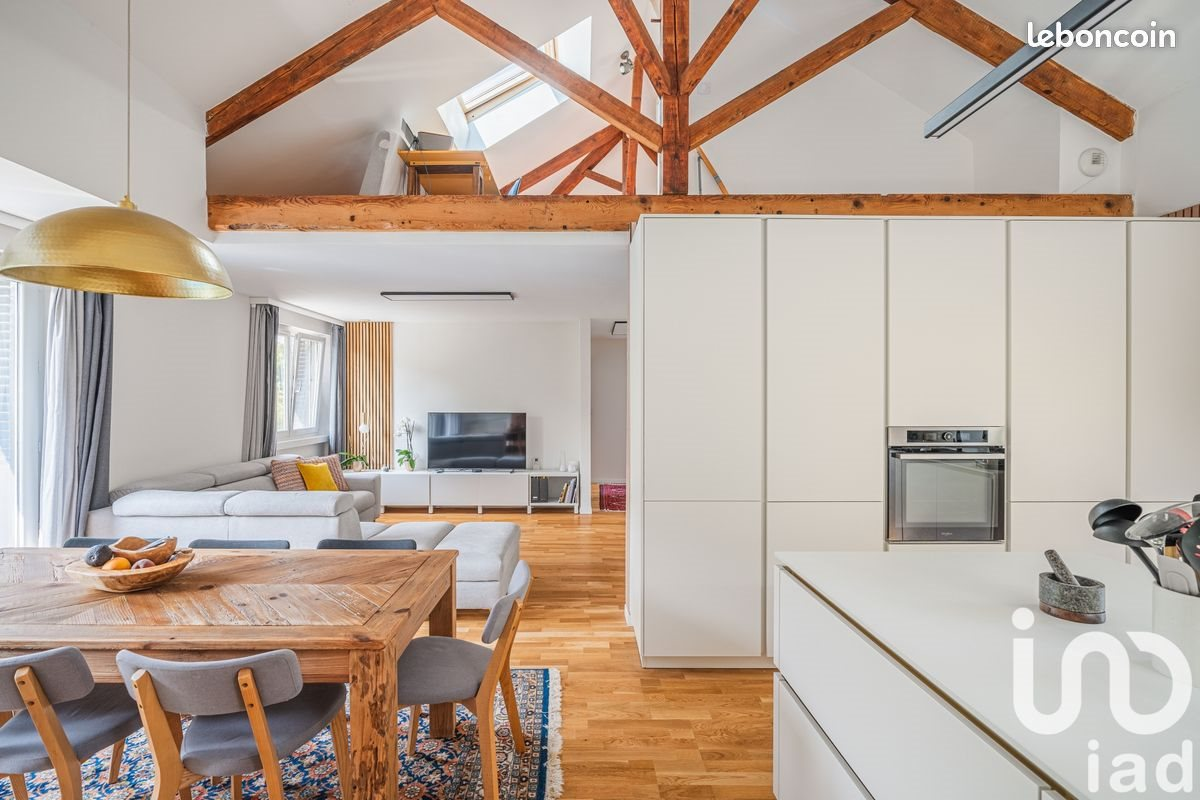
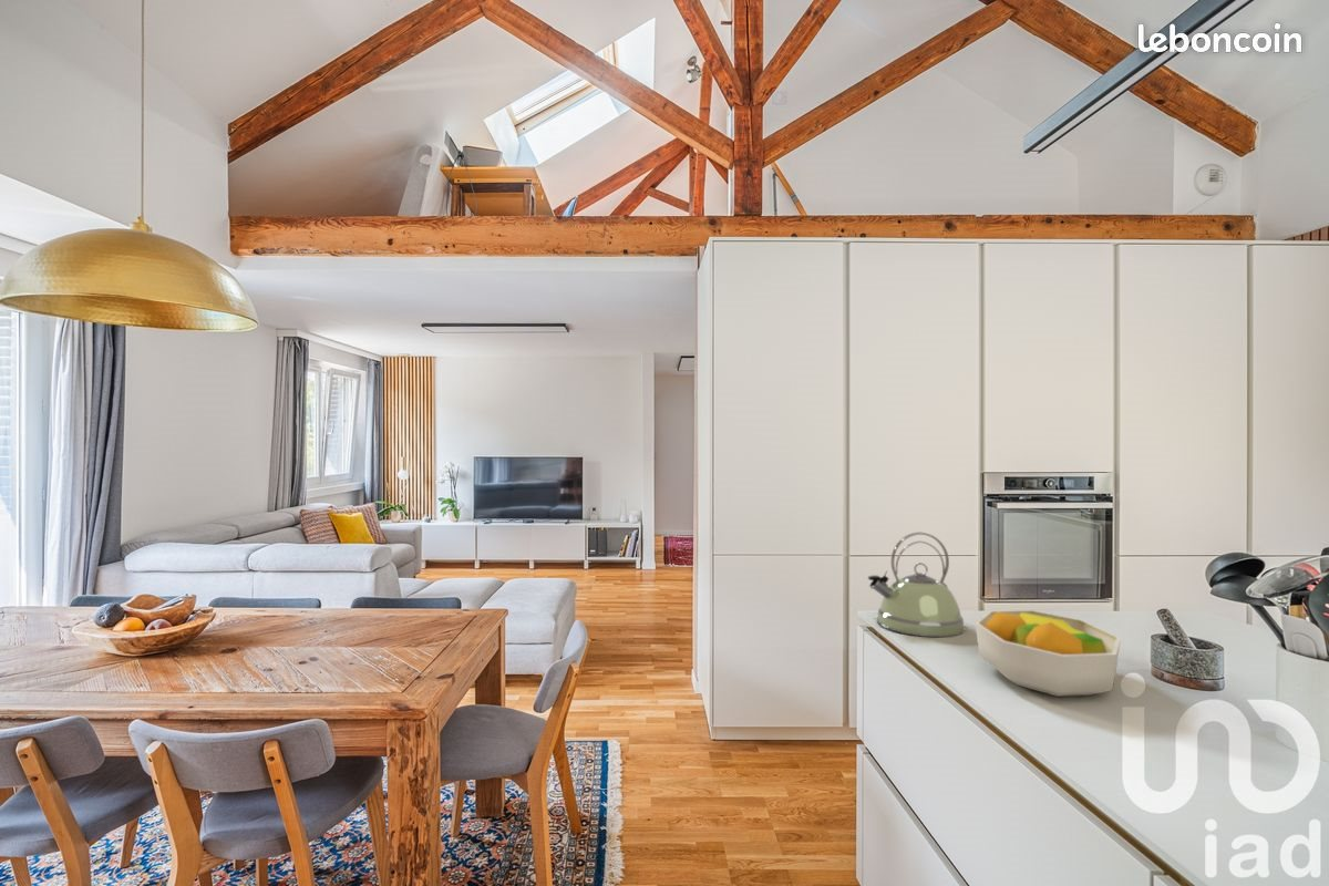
+ kettle [867,532,966,638]
+ fruit bowl [973,609,1122,698]
